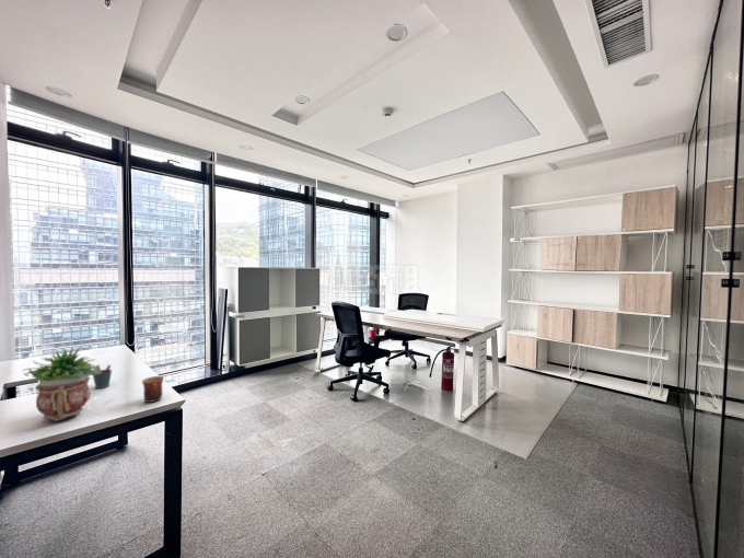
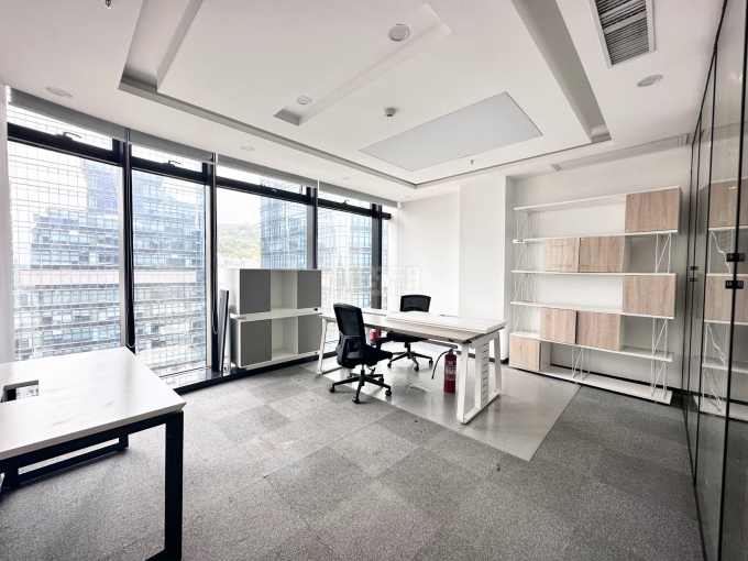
- pen holder [92,363,113,390]
- mug [141,375,165,404]
- potted plant [21,346,101,422]
